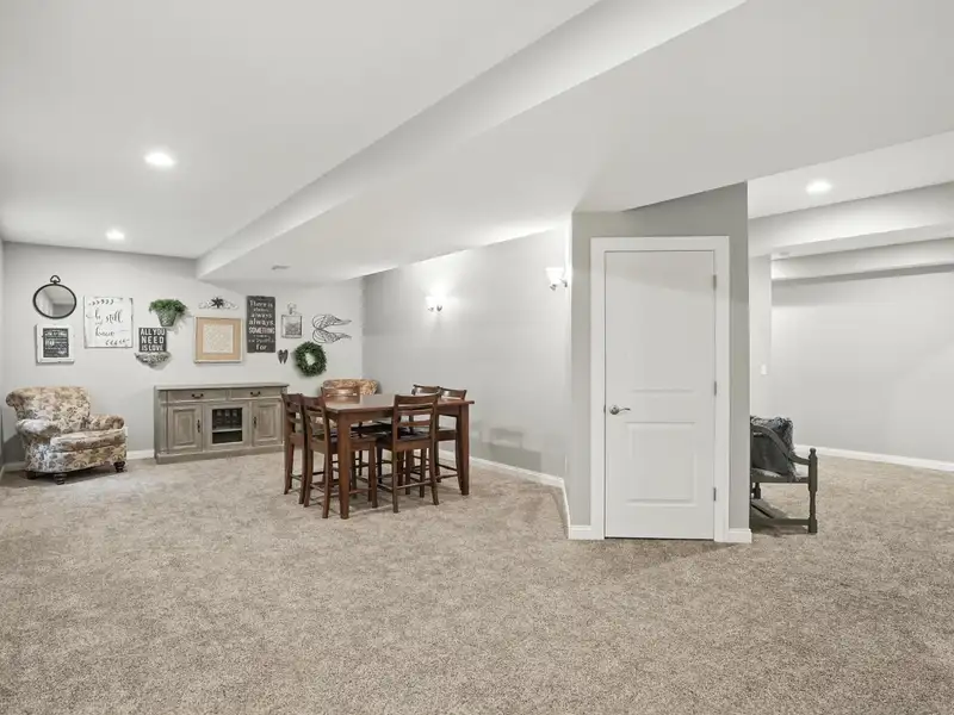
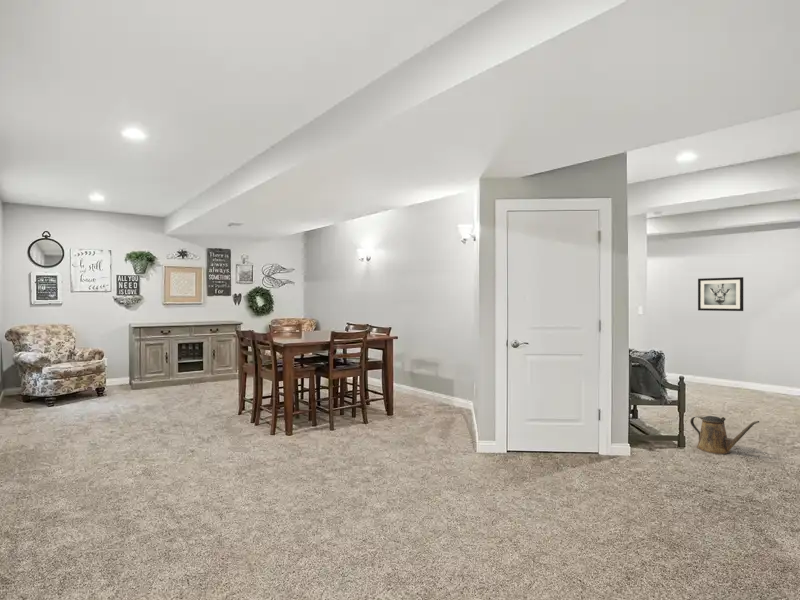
+ wall art [697,276,744,312]
+ watering can [689,415,760,455]
